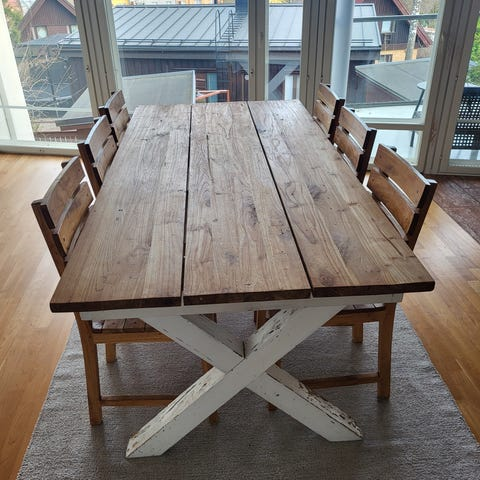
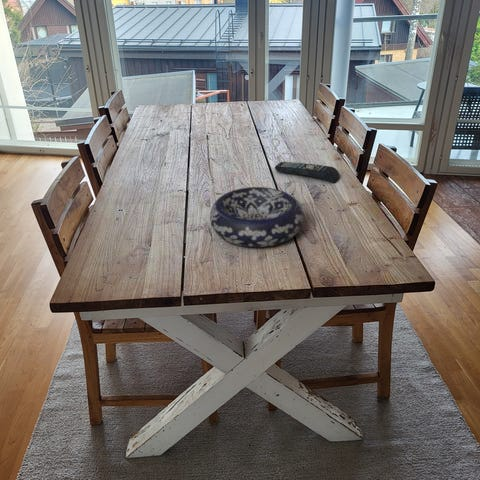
+ decorative bowl [209,186,304,248]
+ remote control [274,161,341,184]
